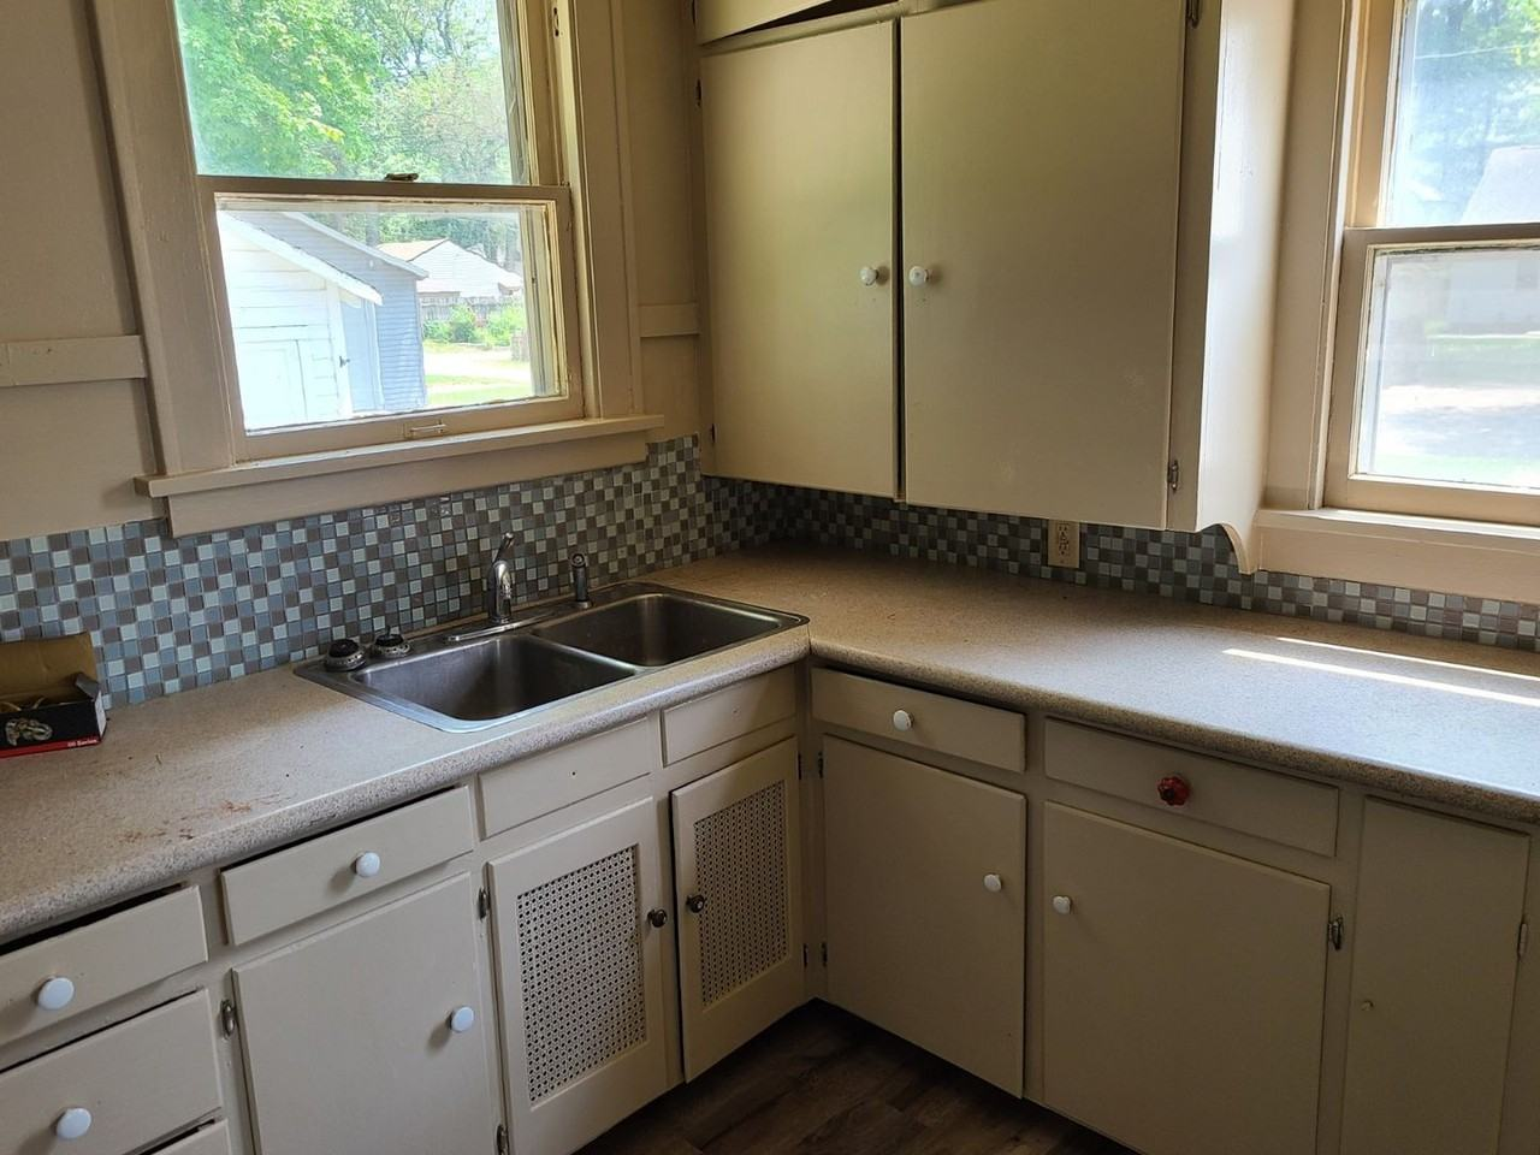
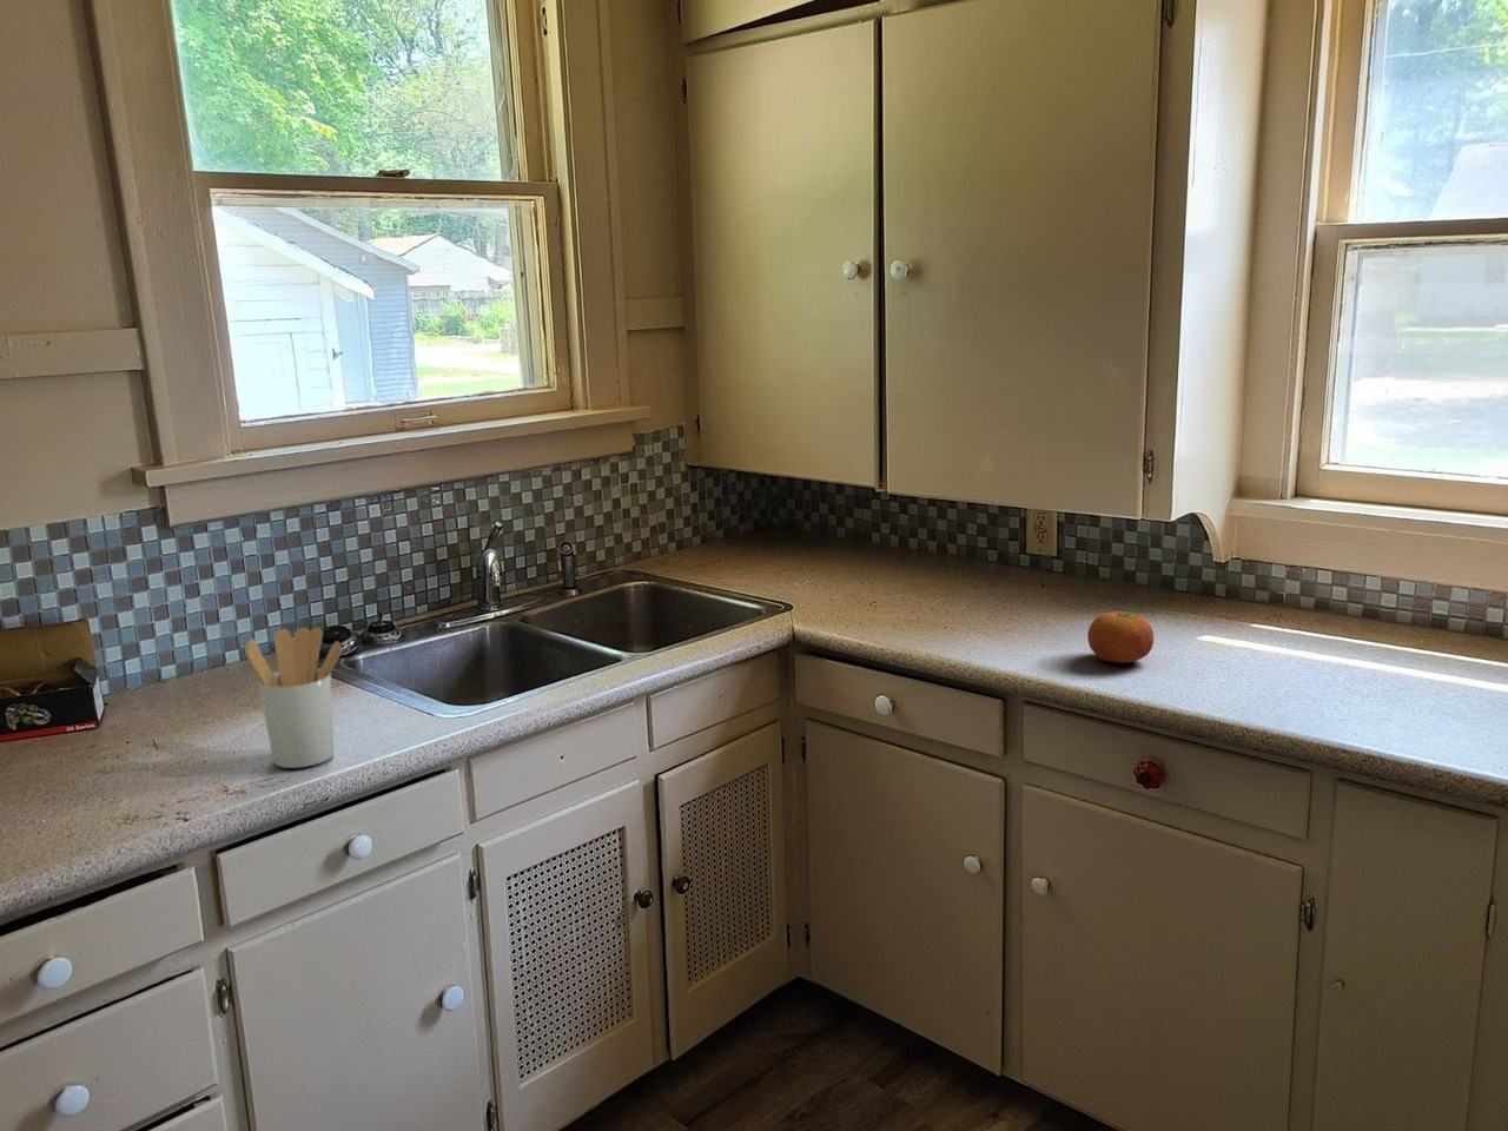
+ fruit [1086,611,1154,664]
+ utensil holder [243,627,344,770]
